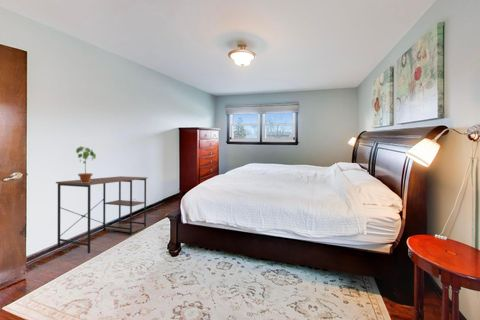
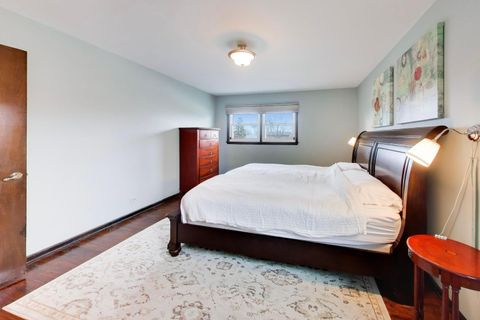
- potted plant [75,146,97,183]
- desk [55,175,149,254]
